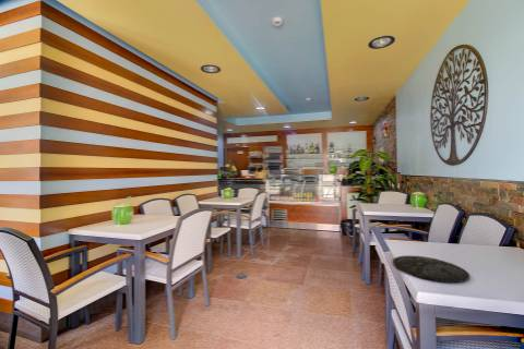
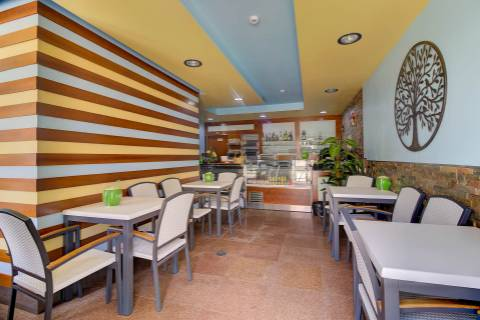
- plate [392,254,471,284]
